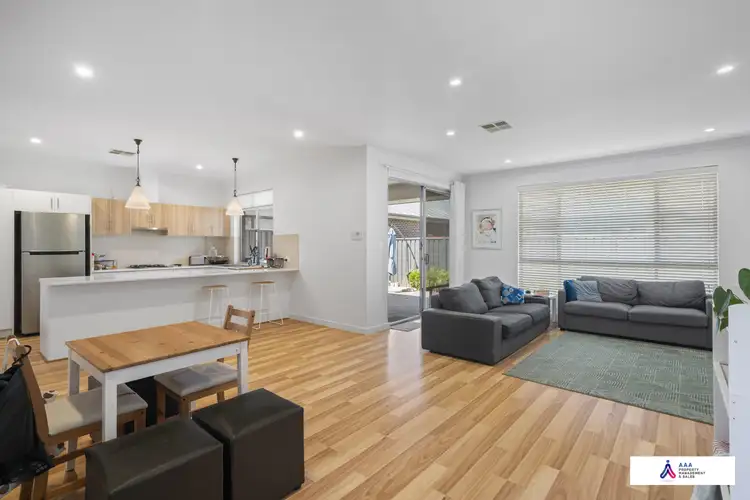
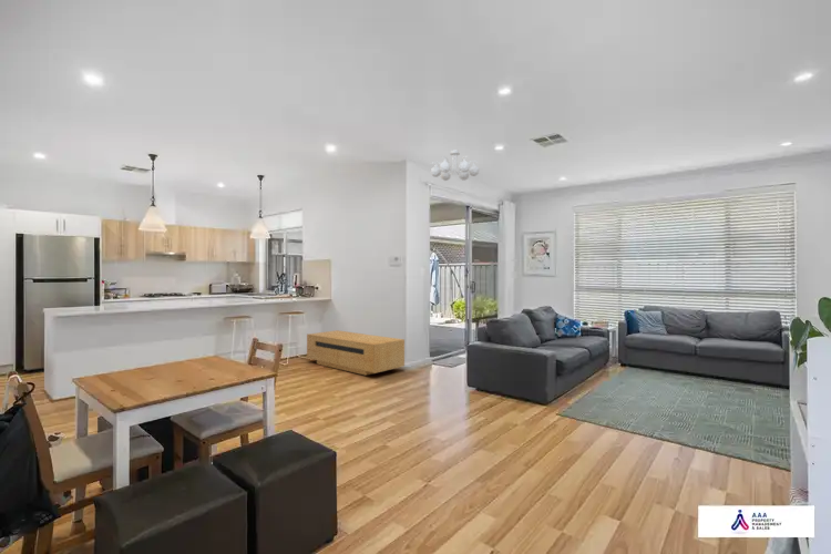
+ media console [306,329,406,377]
+ ceiling light fixture [430,150,480,182]
